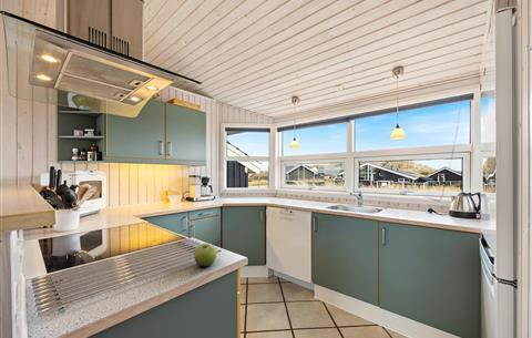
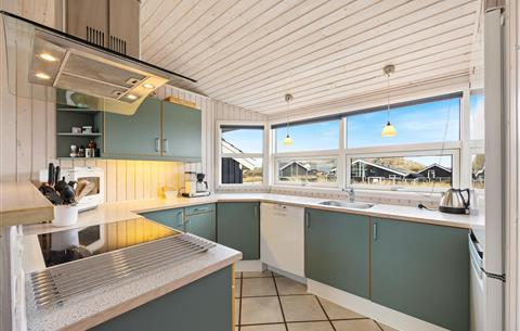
- fruit [193,243,218,267]
